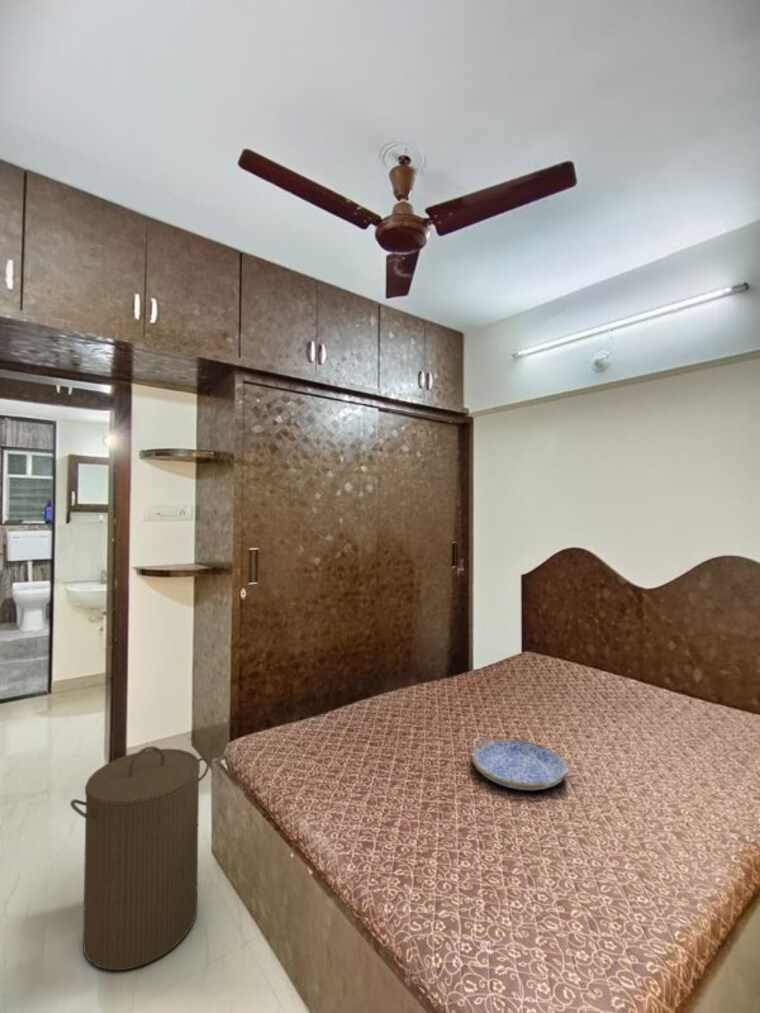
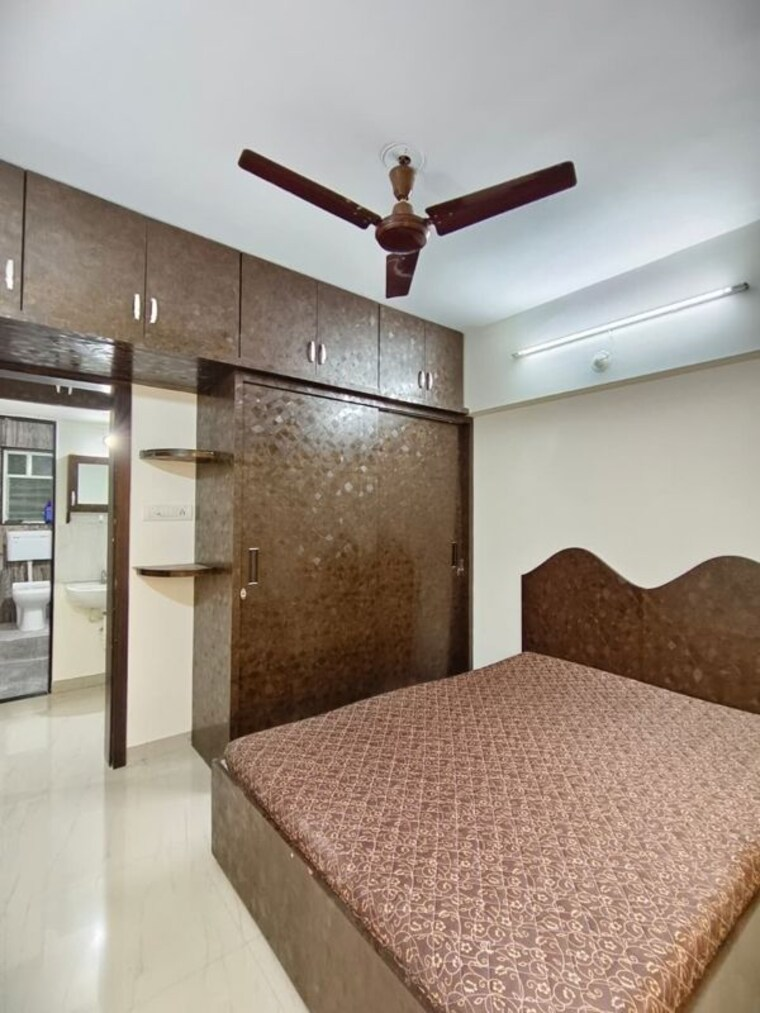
- laundry hamper [69,745,211,971]
- serving tray [471,736,570,791]
